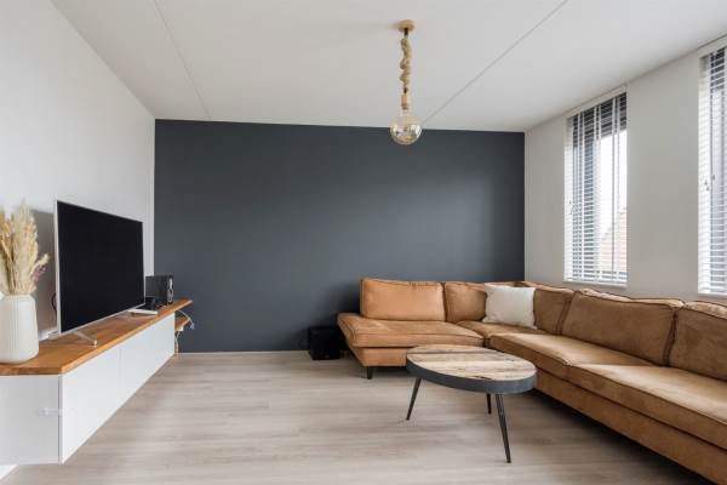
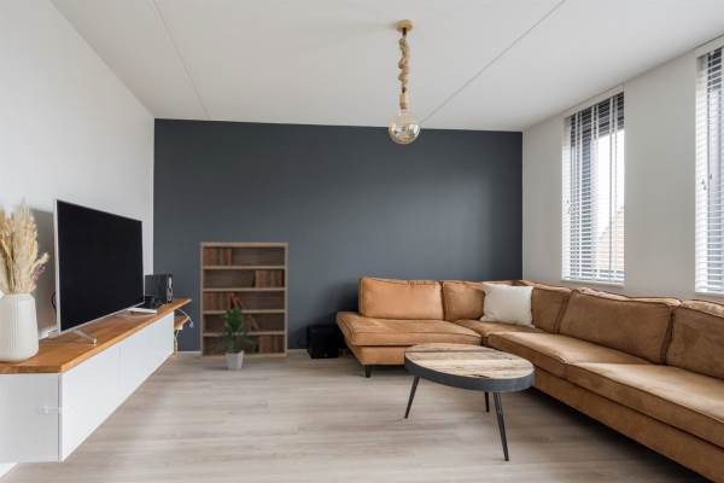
+ bookshelf [199,242,290,361]
+ indoor plant [211,308,258,372]
